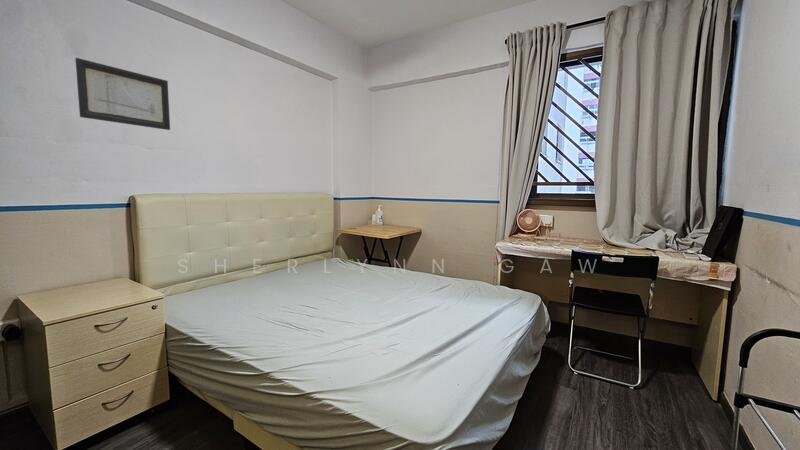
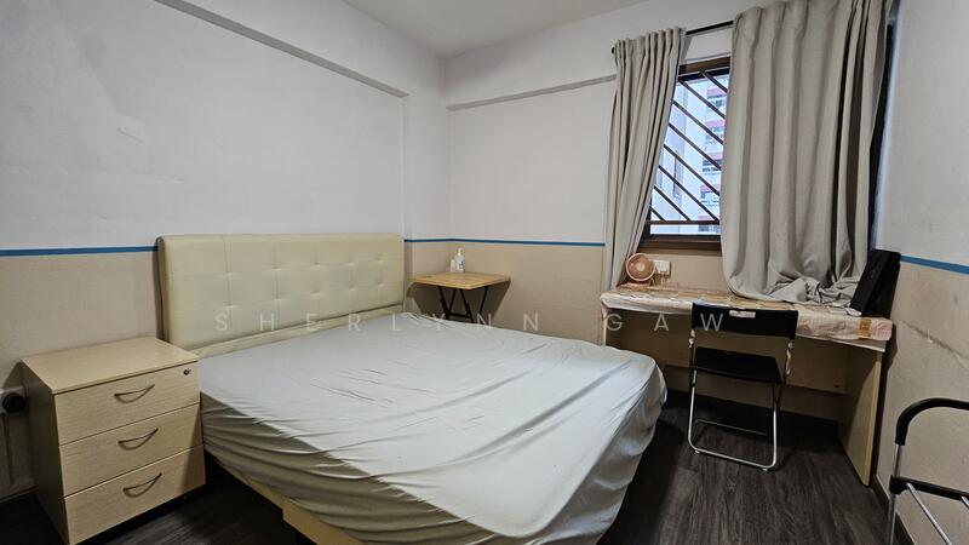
- wall art [74,57,171,131]
